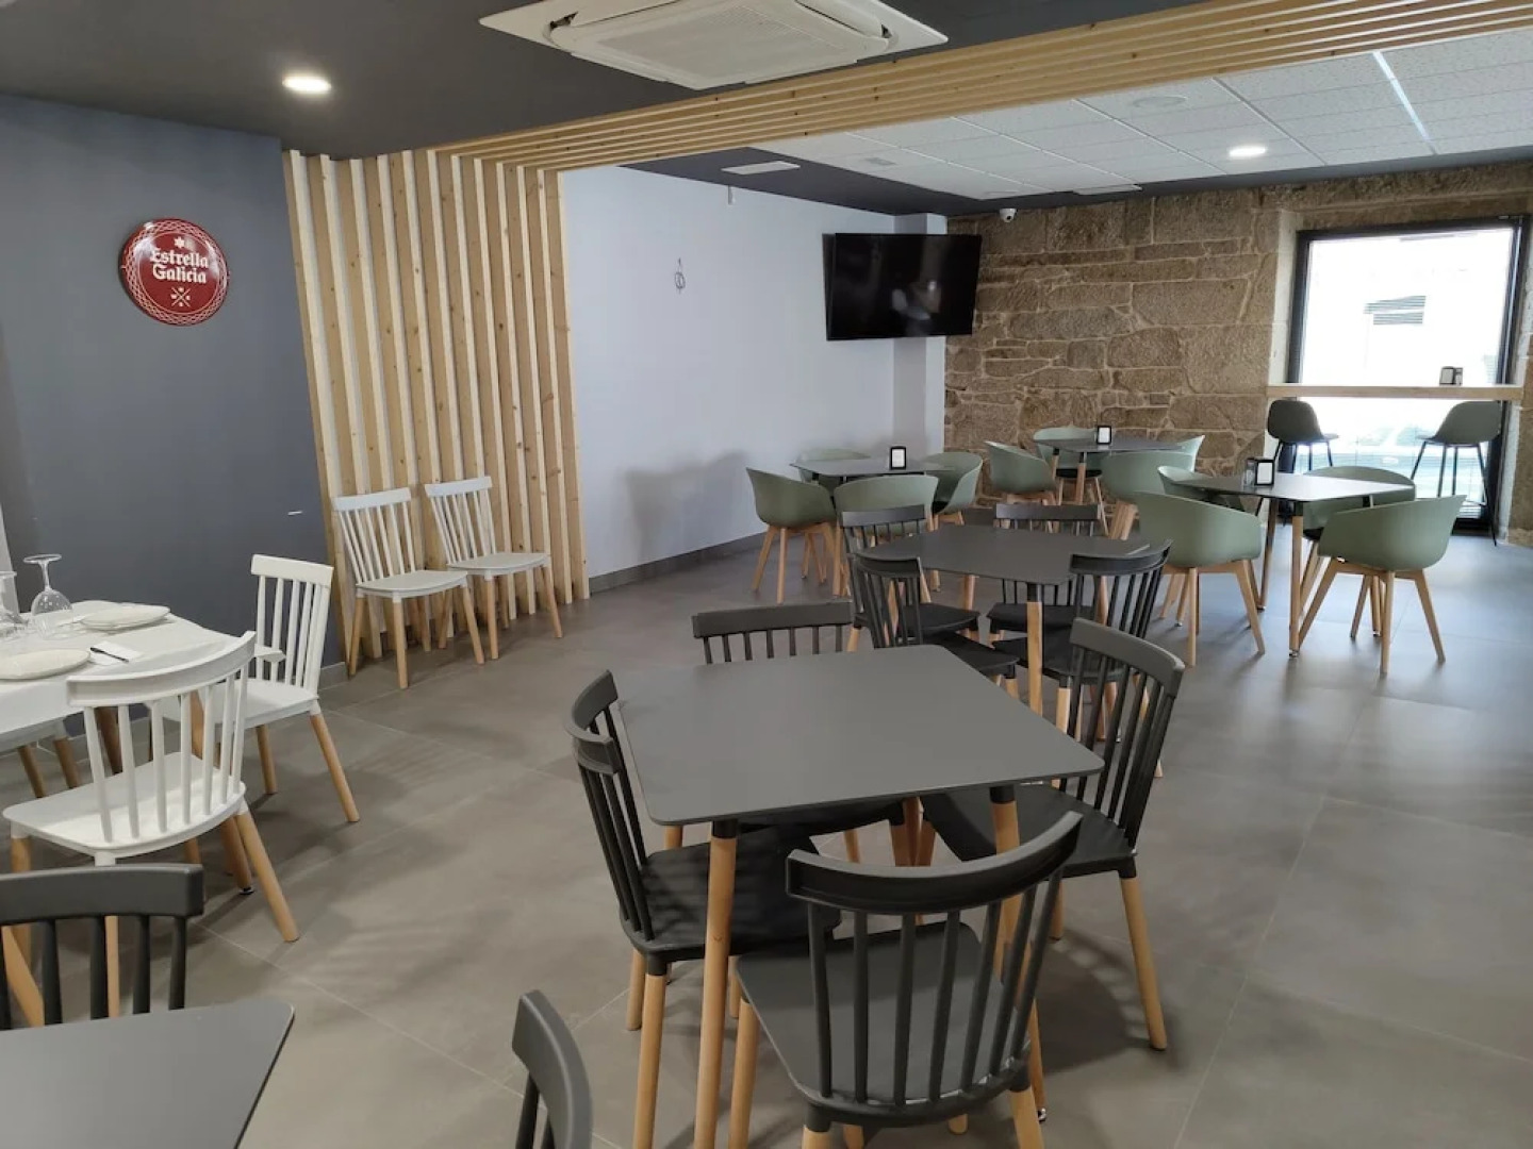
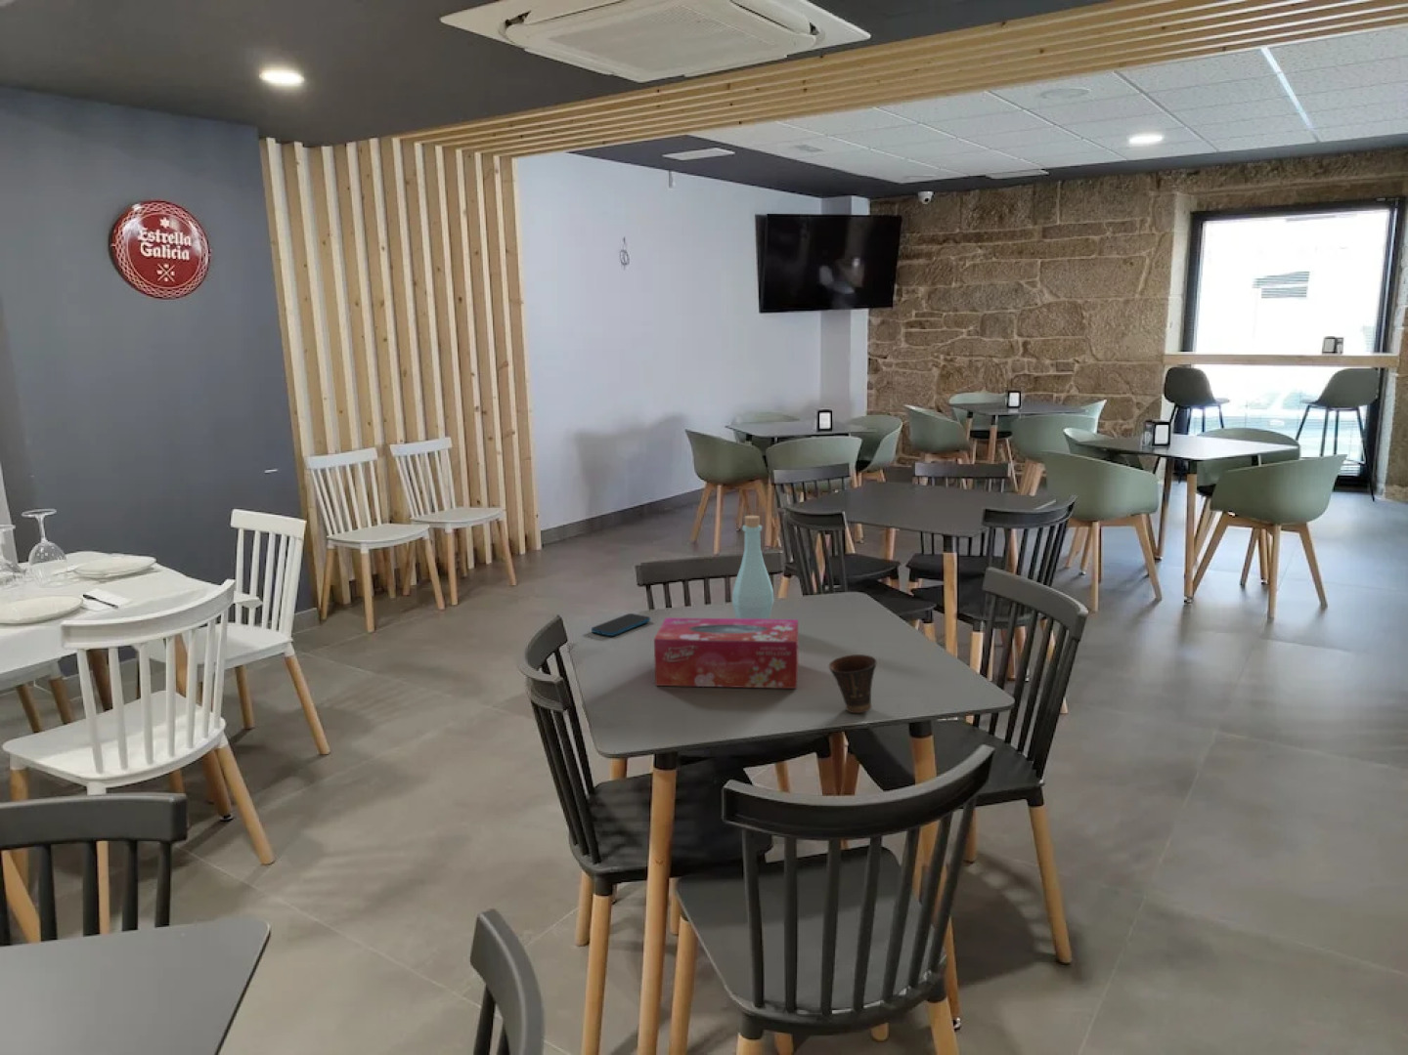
+ smartphone [591,613,651,637]
+ tissue box [653,616,799,689]
+ bottle [732,515,775,619]
+ cup [828,654,878,714]
